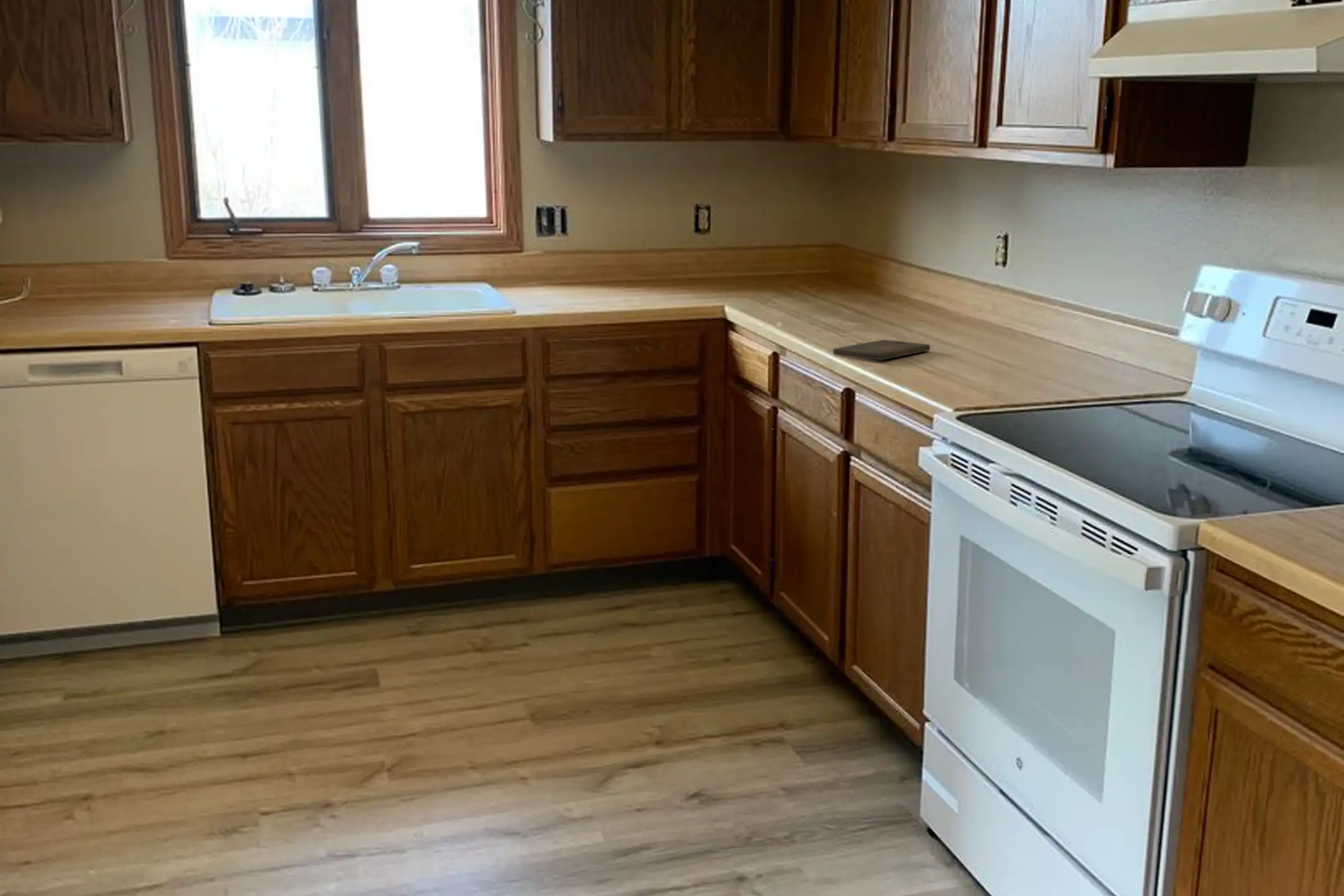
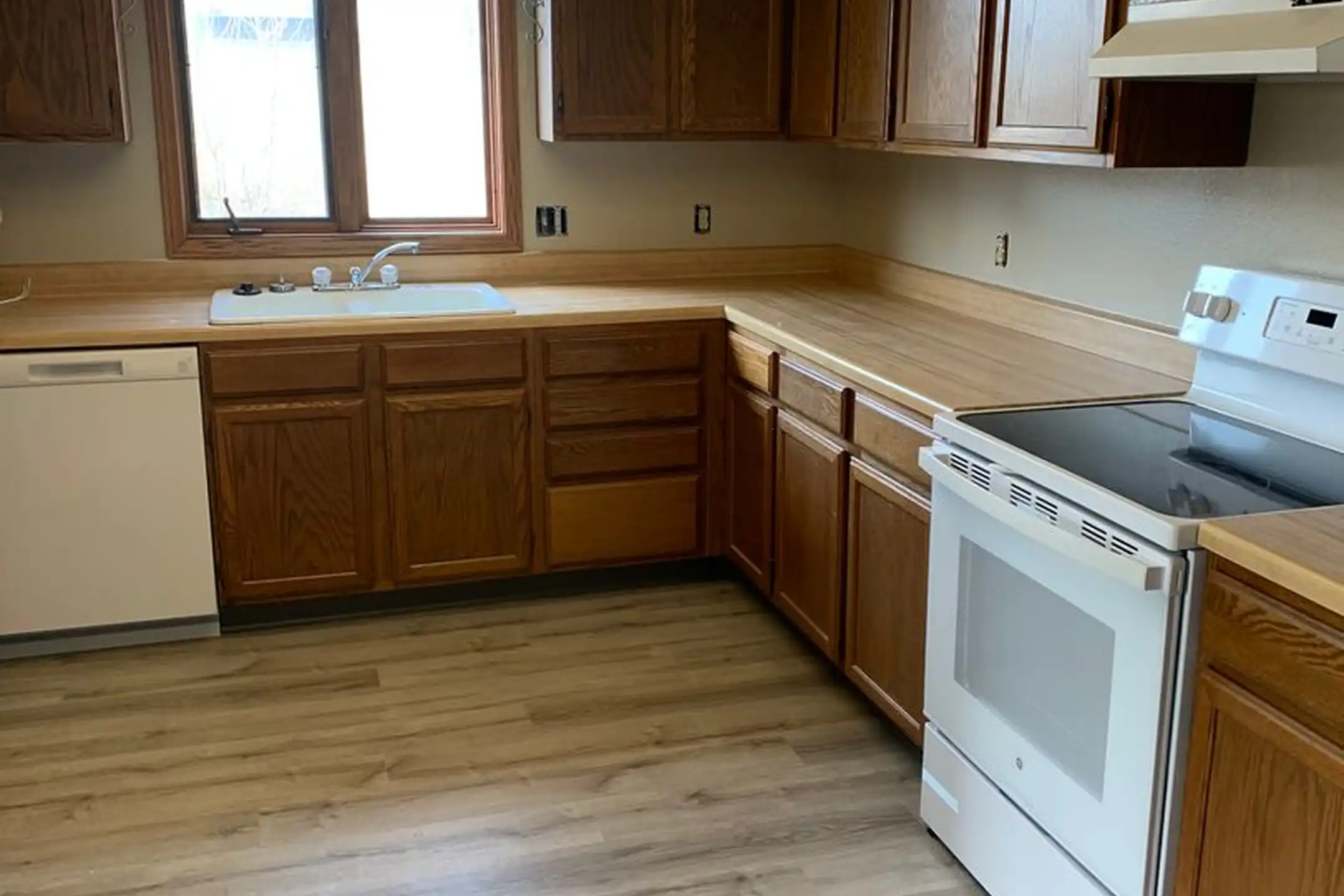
- cutting board [833,339,931,361]
